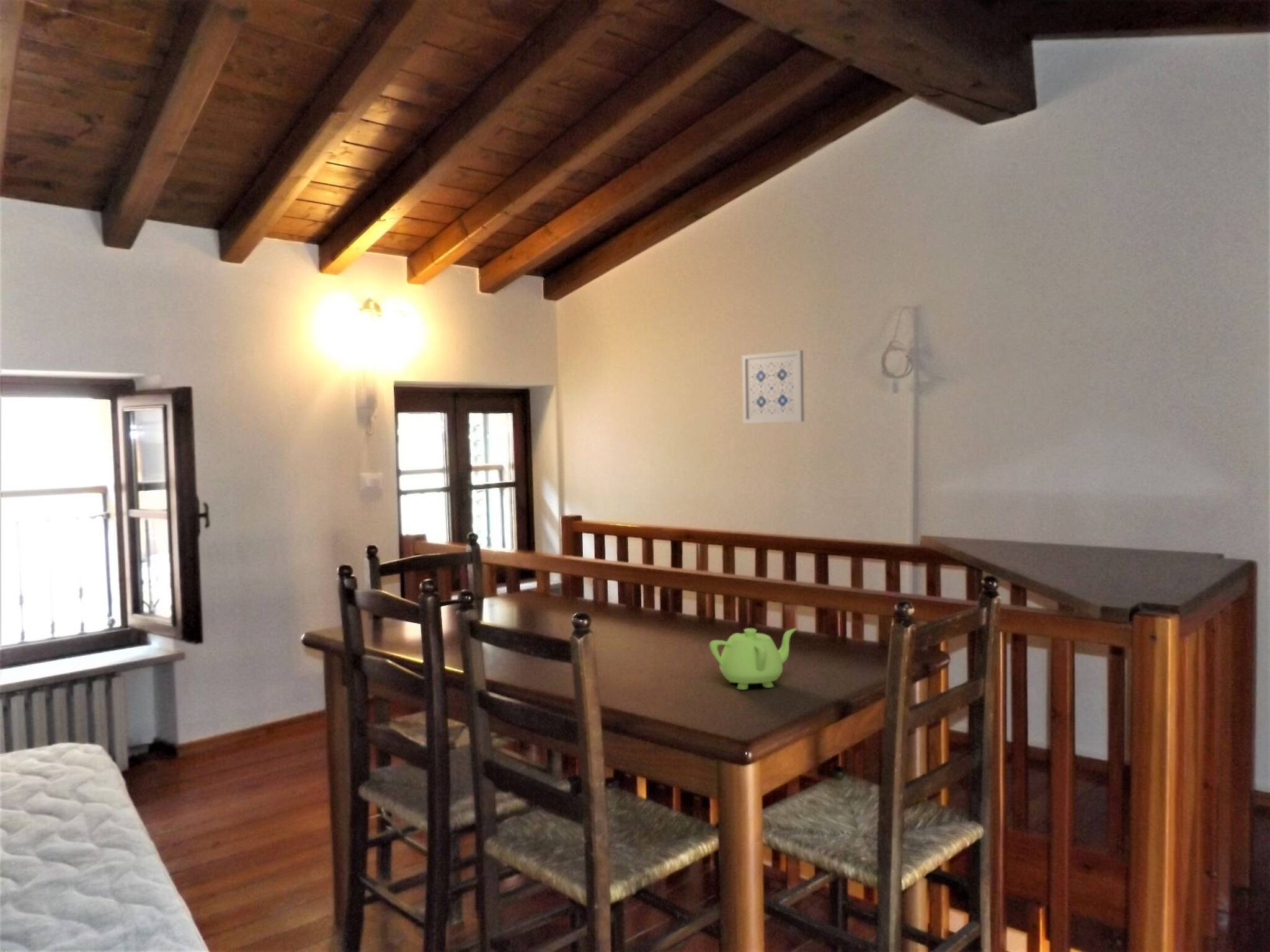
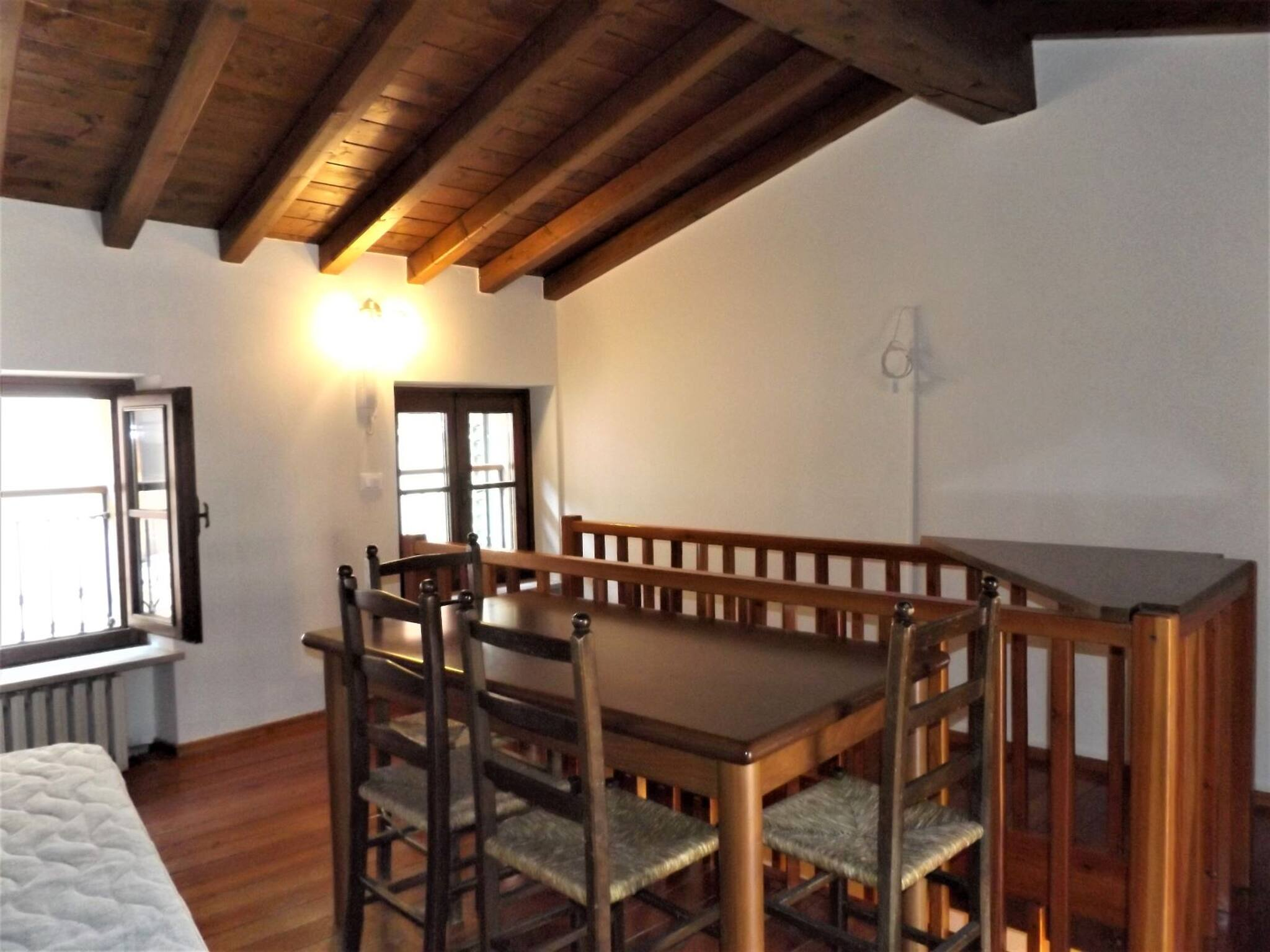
- teapot [709,628,797,690]
- wall art [741,350,805,424]
